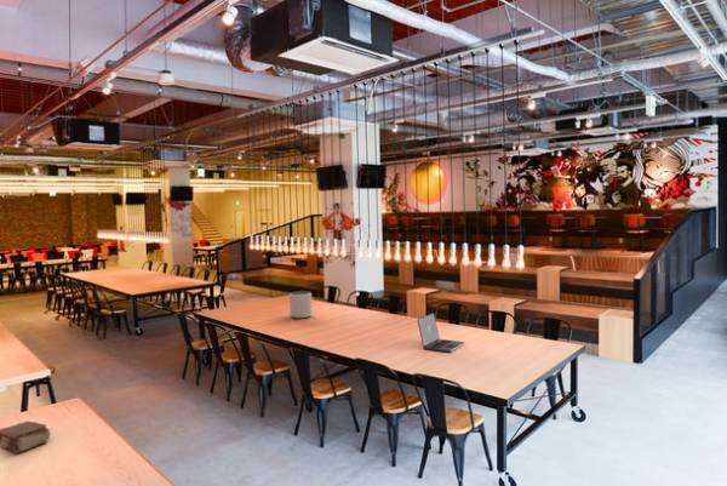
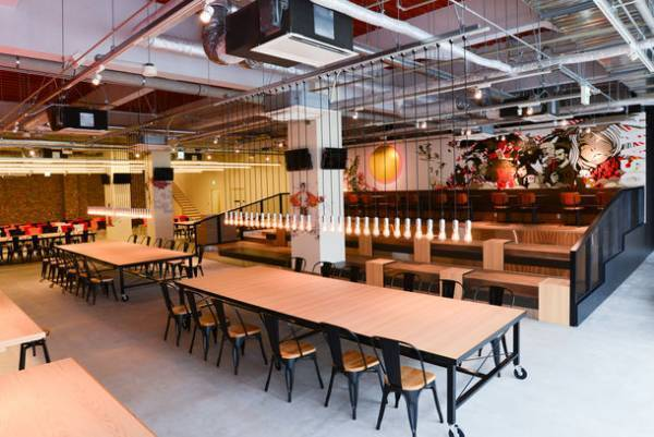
- laptop [417,311,465,353]
- plant pot [288,290,313,320]
- book [0,419,51,454]
